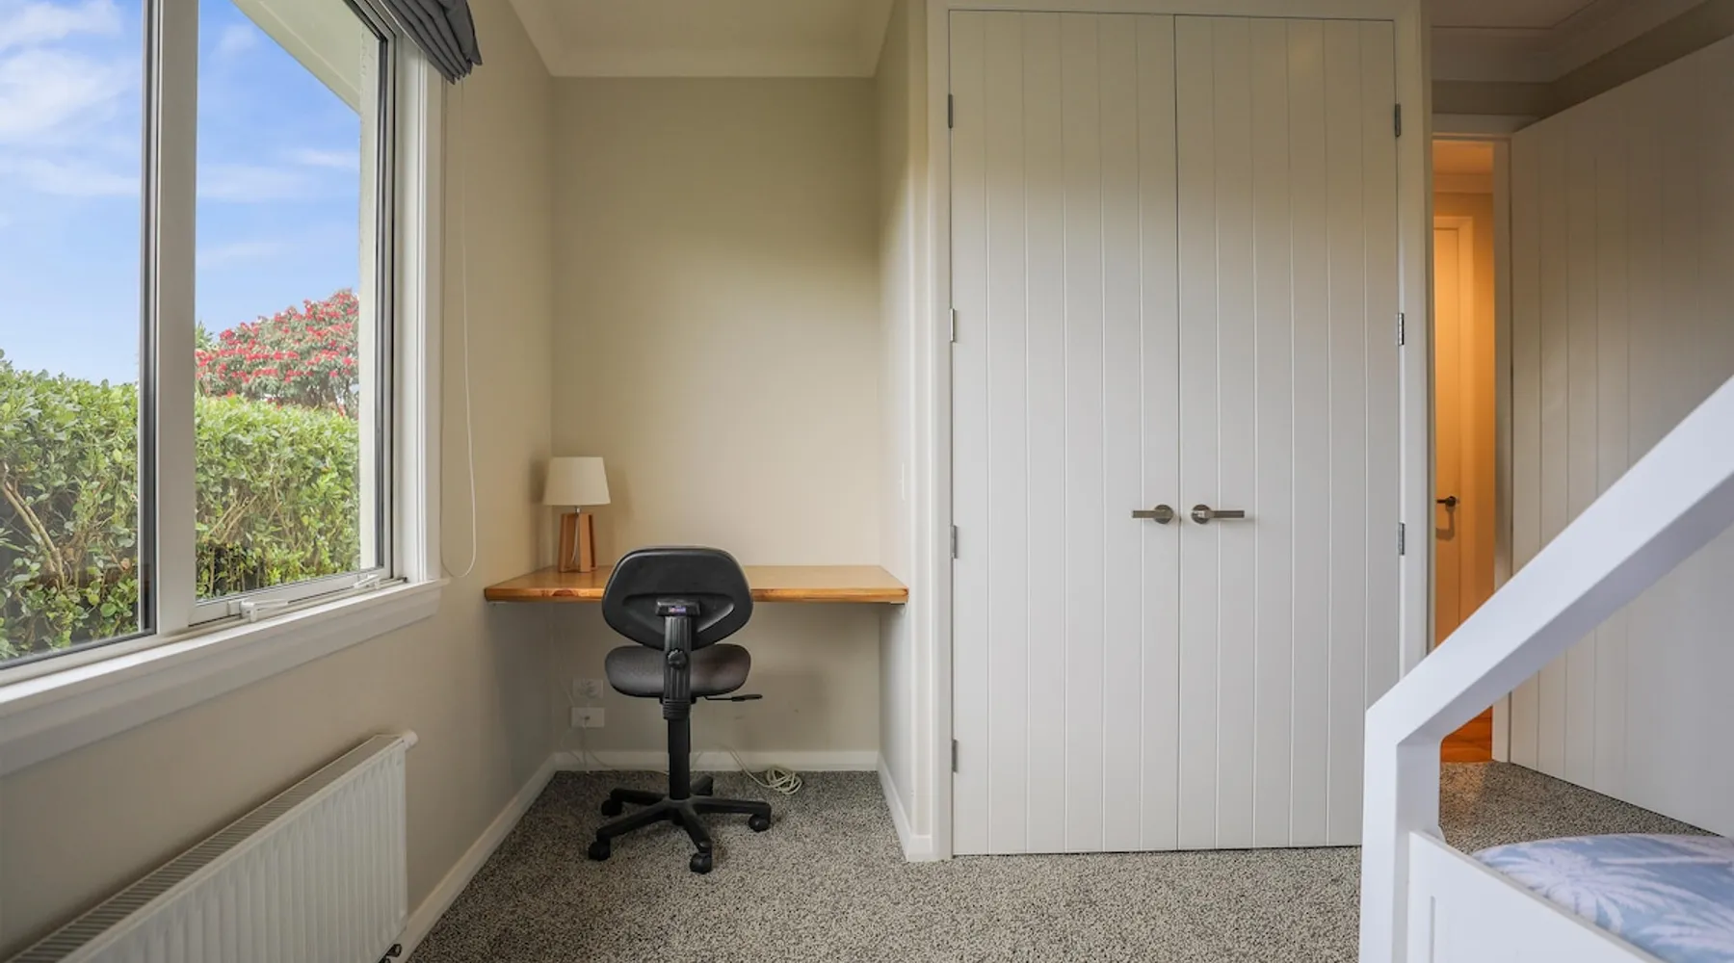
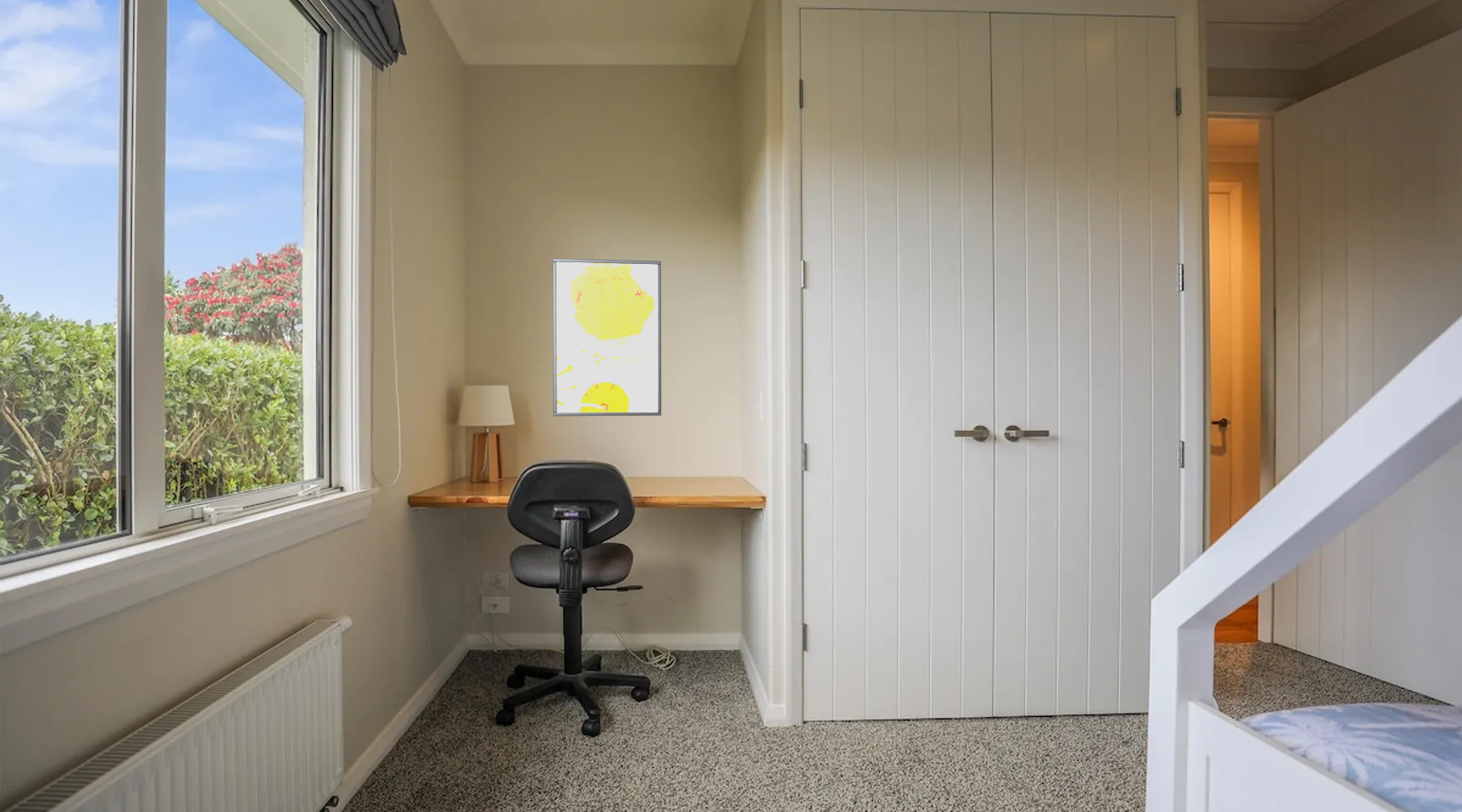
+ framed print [551,257,662,417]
